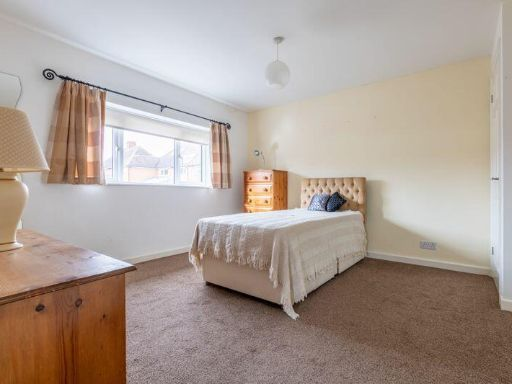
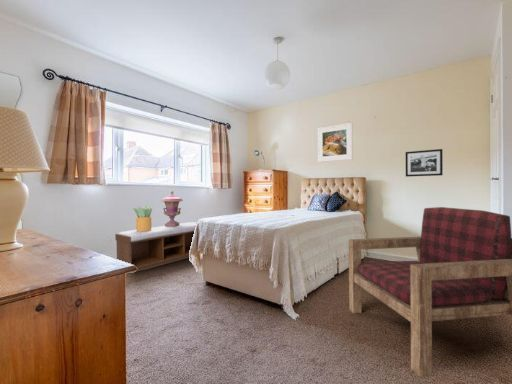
+ armchair [348,206,512,378]
+ bench [114,221,198,273]
+ decorative urn [160,189,184,227]
+ potted plant [132,205,153,231]
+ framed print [316,122,354,163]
+ picture frame [405,148,444,178]
